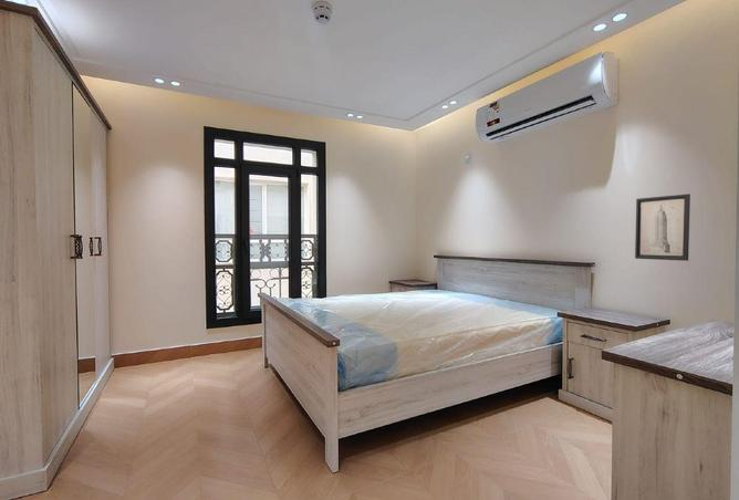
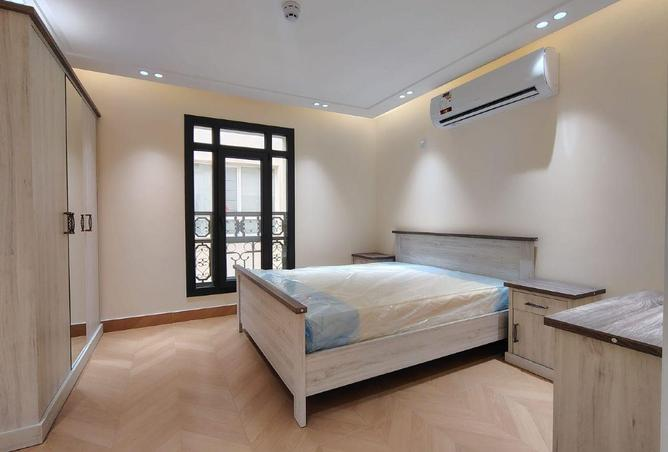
- wall art [634,192,691,262]
